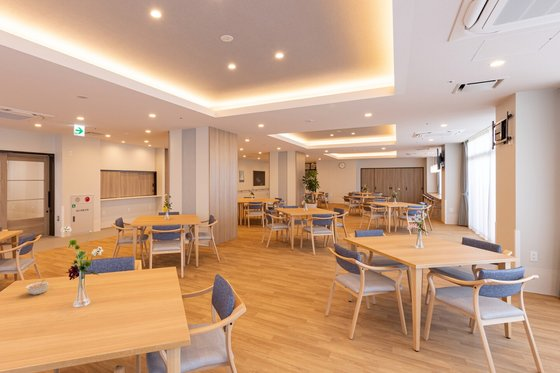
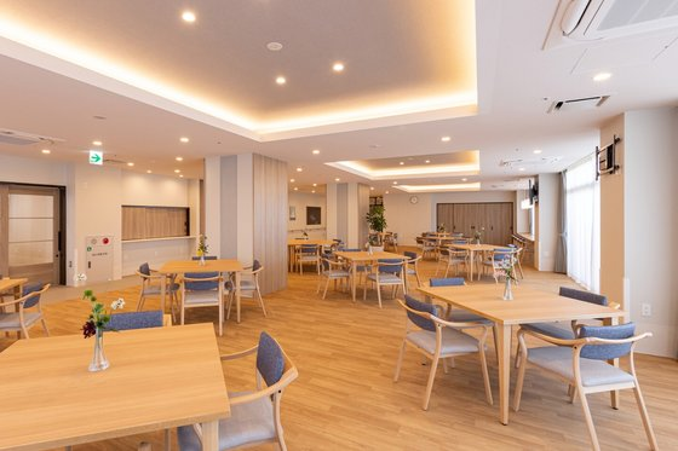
- legume [25,278,50,296]
